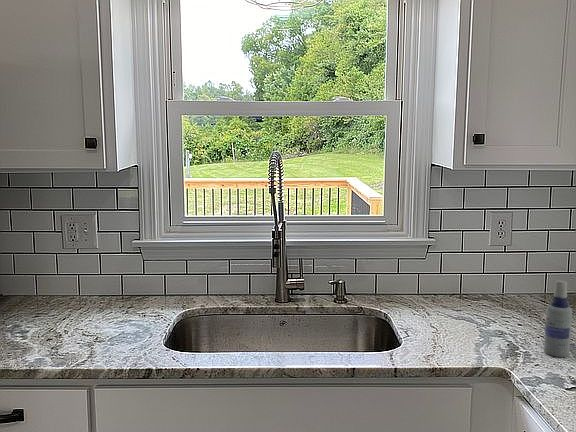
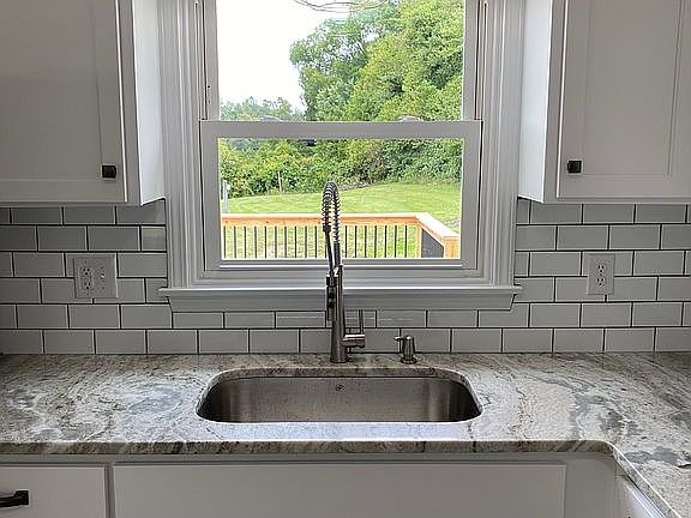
- spray bottle [543,279,573,358]
